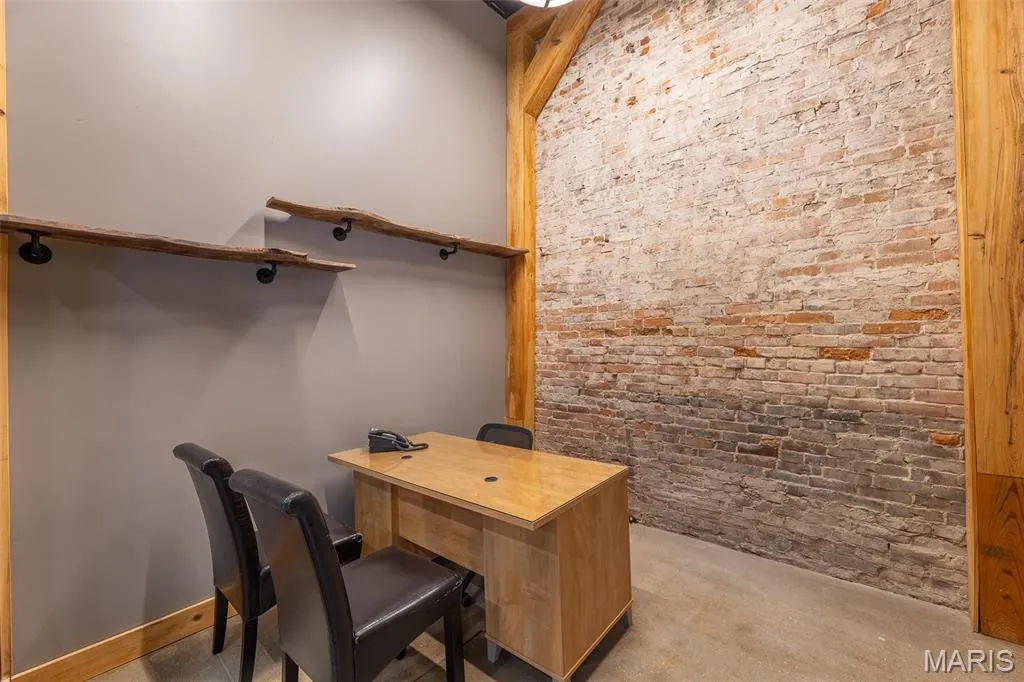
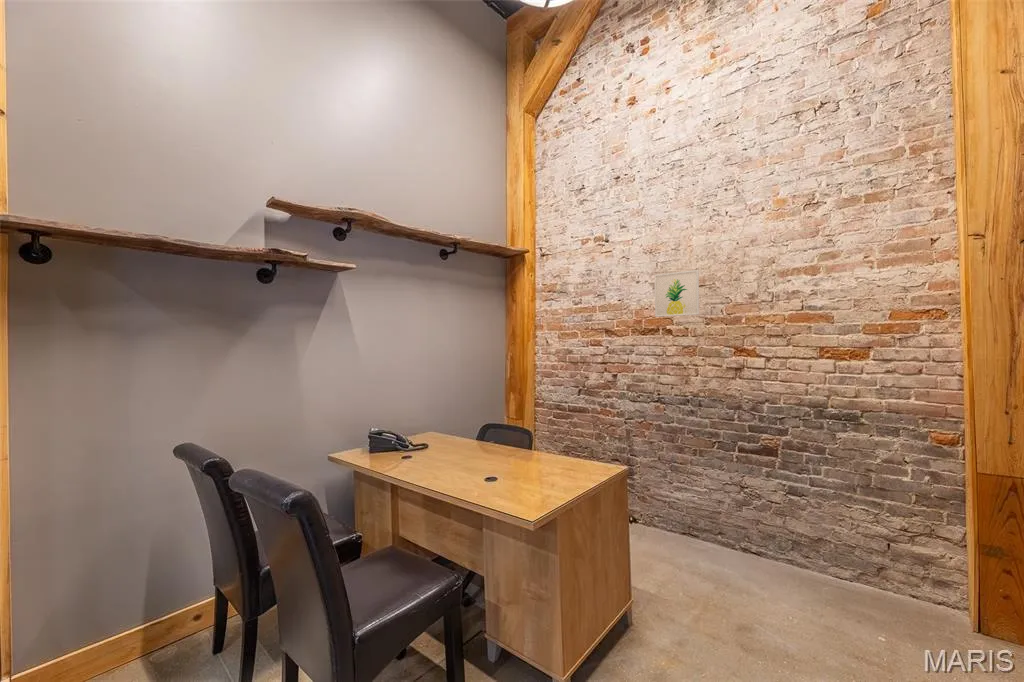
+ wall art [654,269,700,318]
